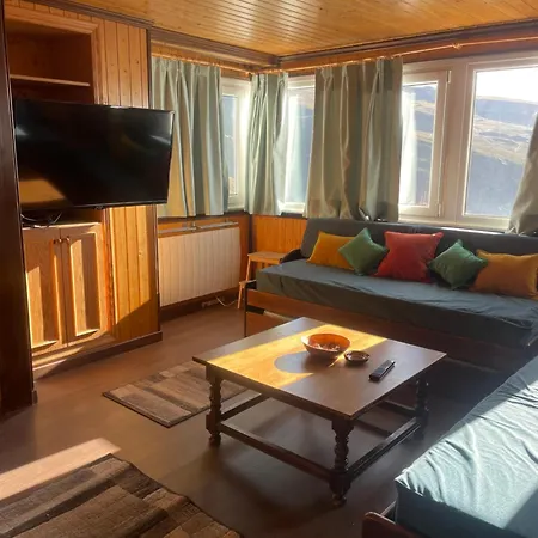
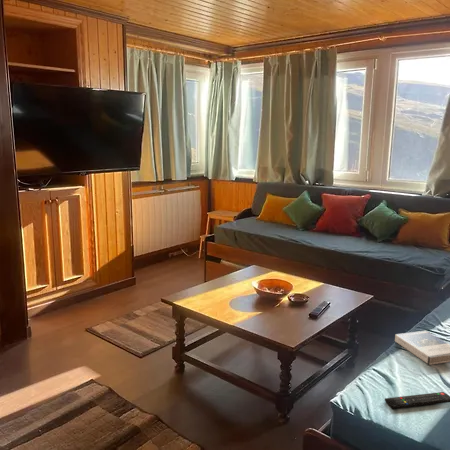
+ hardback book [394,330,450,366]
+ remote control [384,391,450,410]
